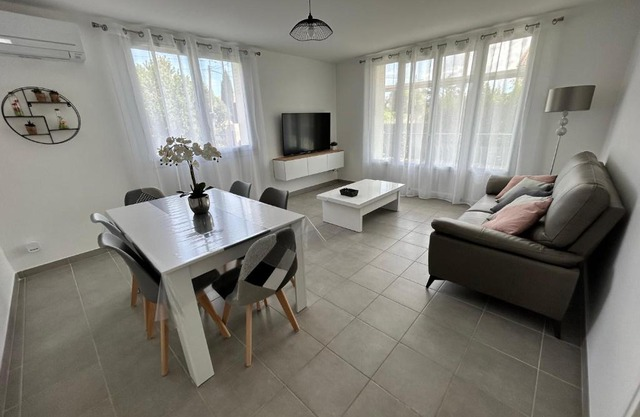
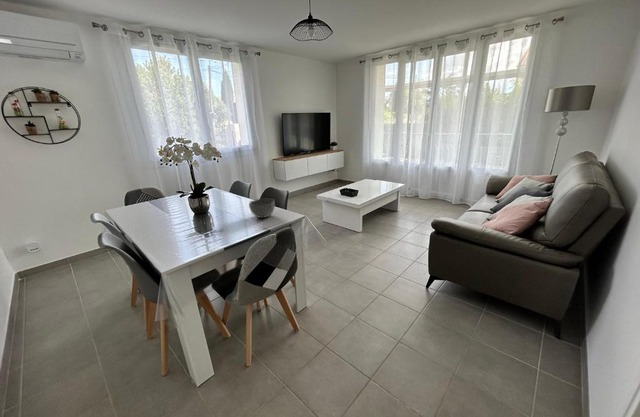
+ bowl [248,198,276,219]
